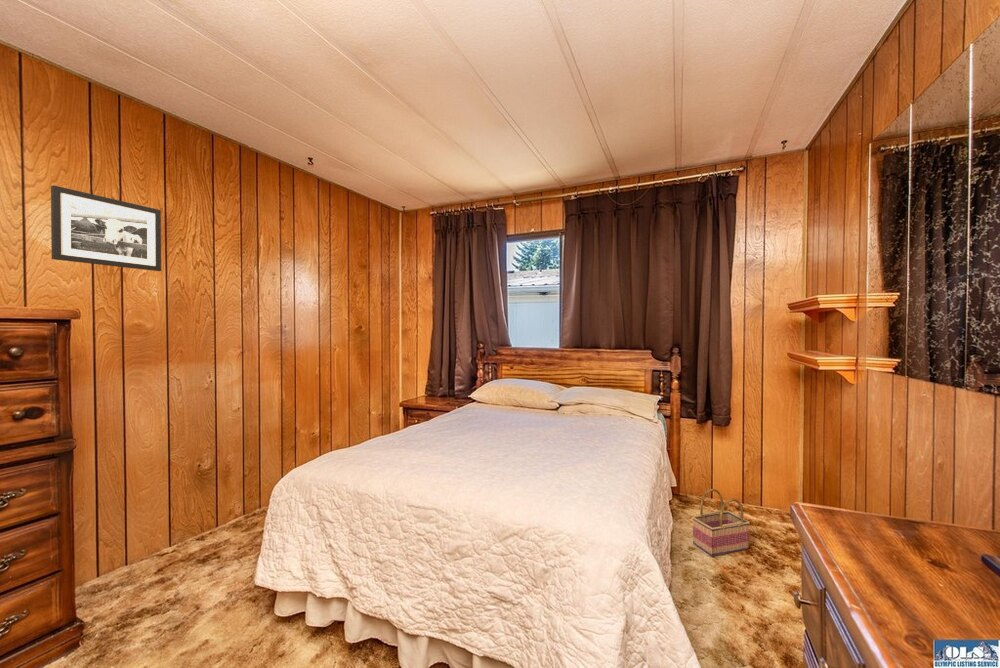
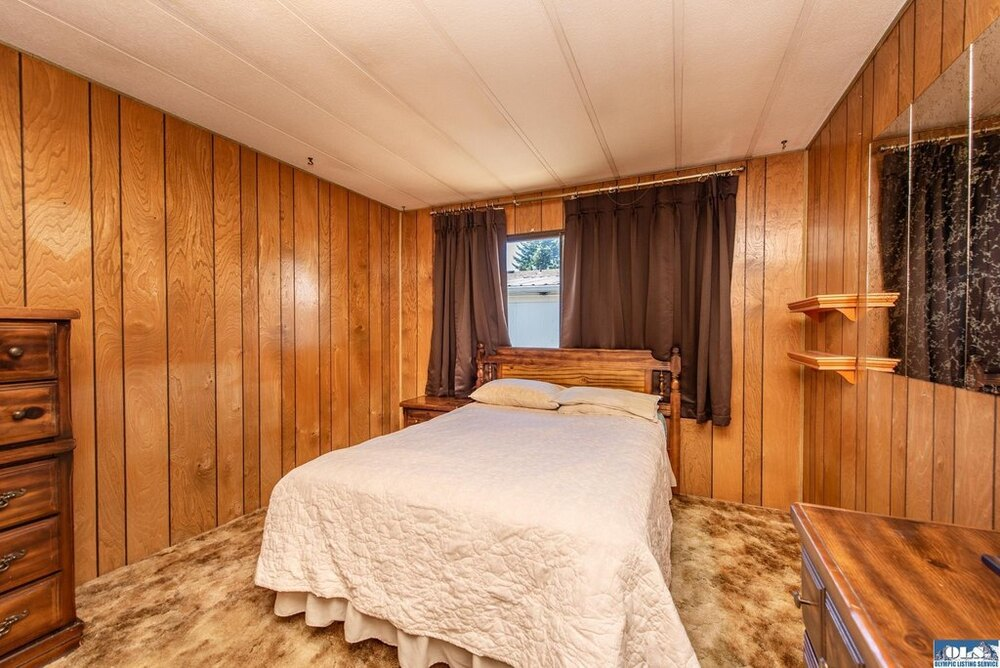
- basket [691,488,751,557]
- picture frame [50,184,162,272]
